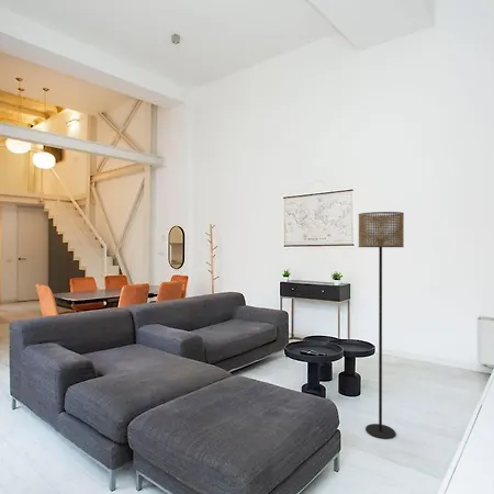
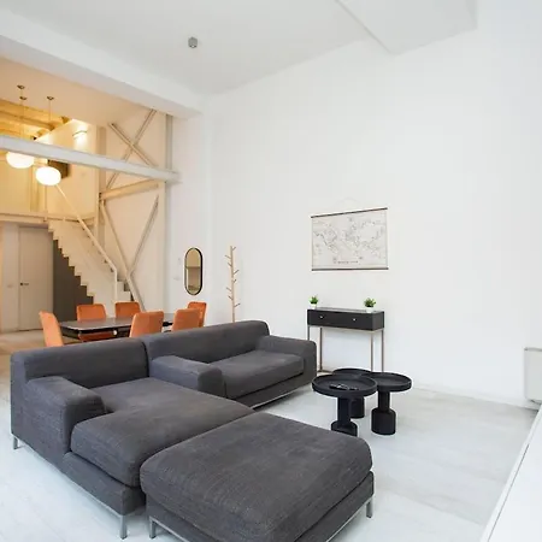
- floor lamp [358,211,405,440]
